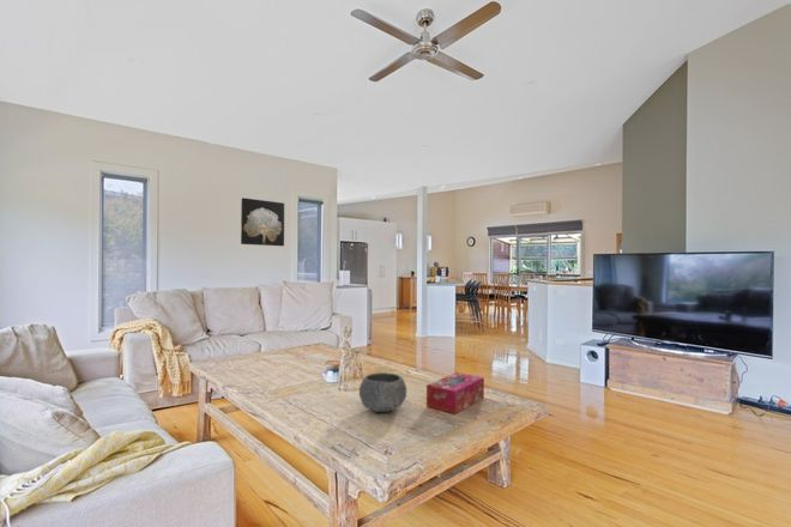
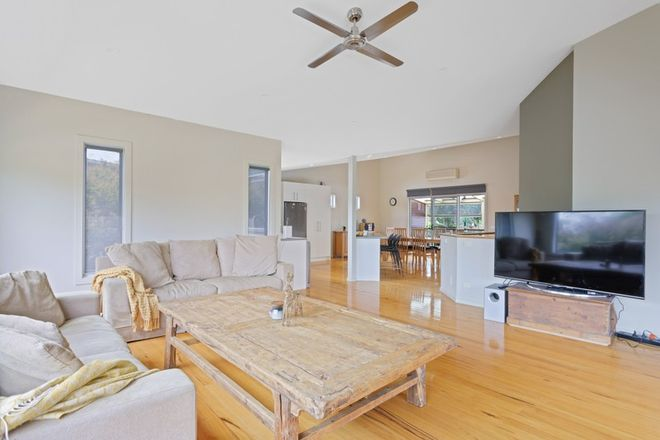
- wall art [240,196,285,247]
- tissue box [425,371,485,416]
- bowl [358,371,407,413]
